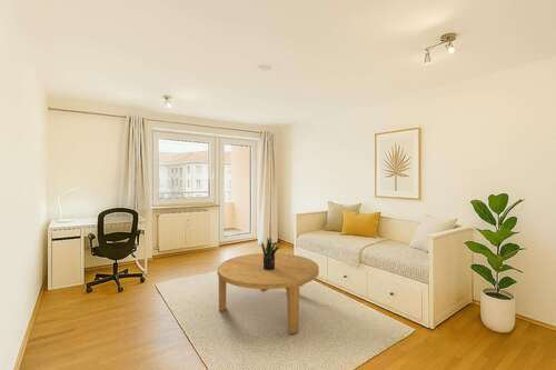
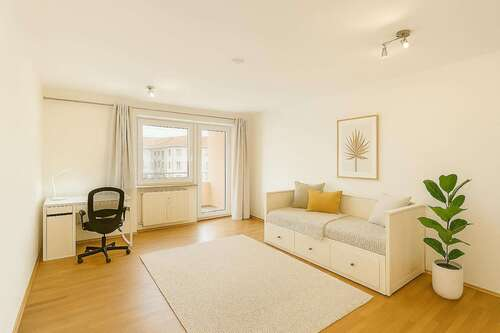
- coffee table [217,252,320,334]
- potted plant [260,237,281,270]
